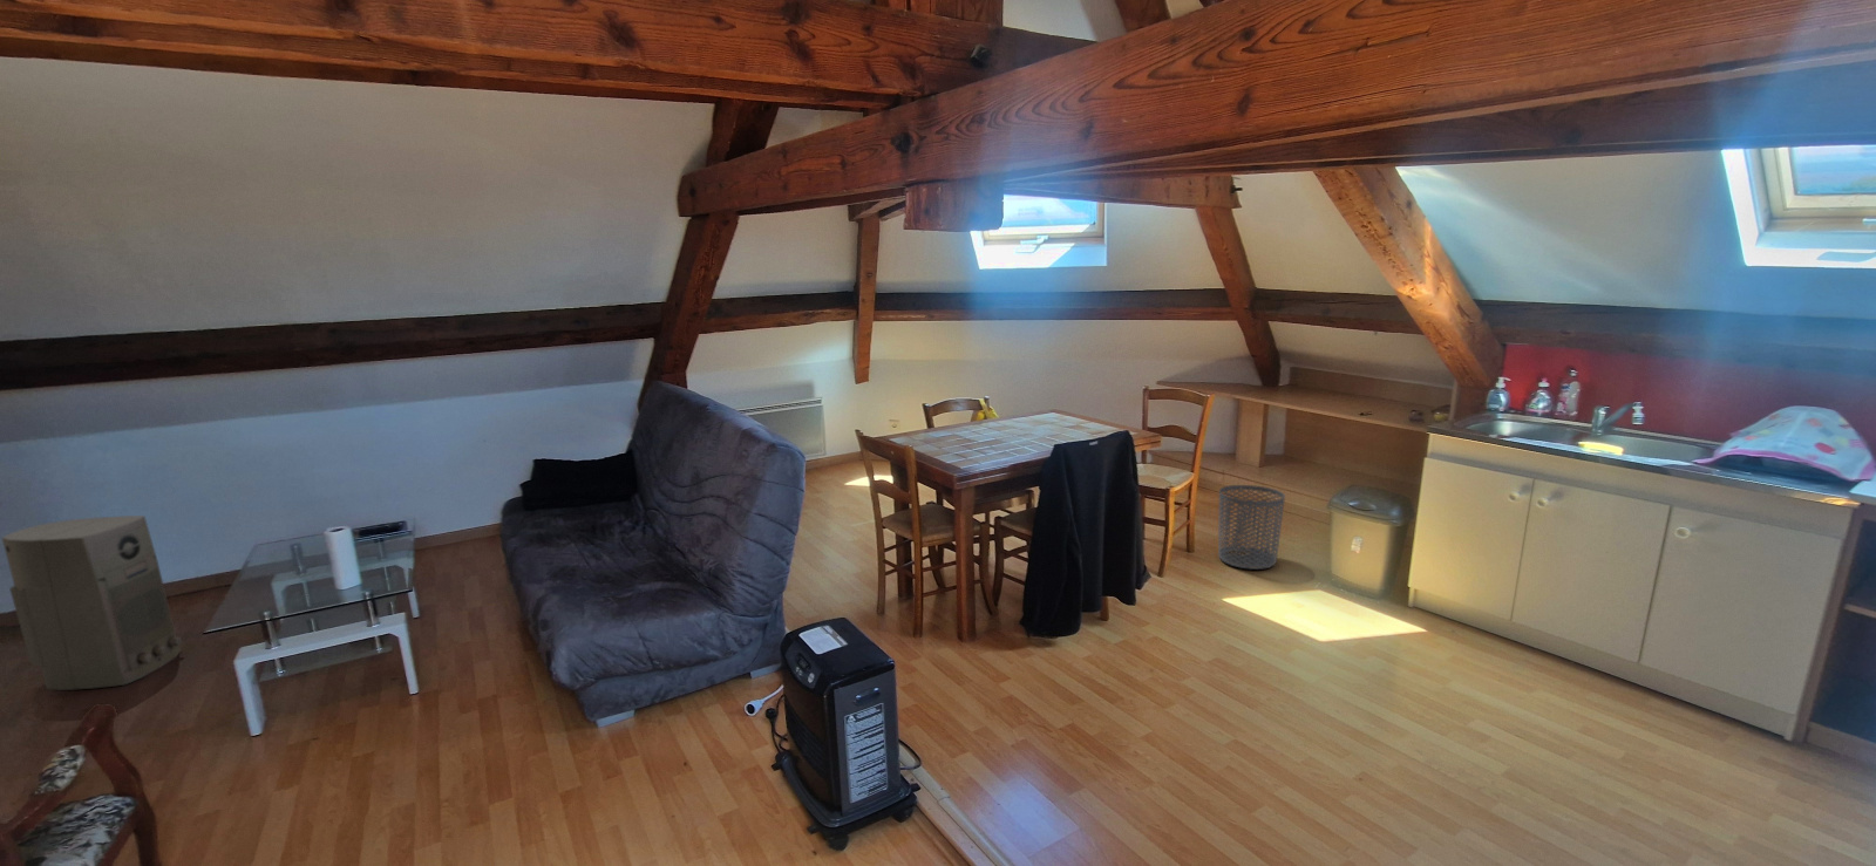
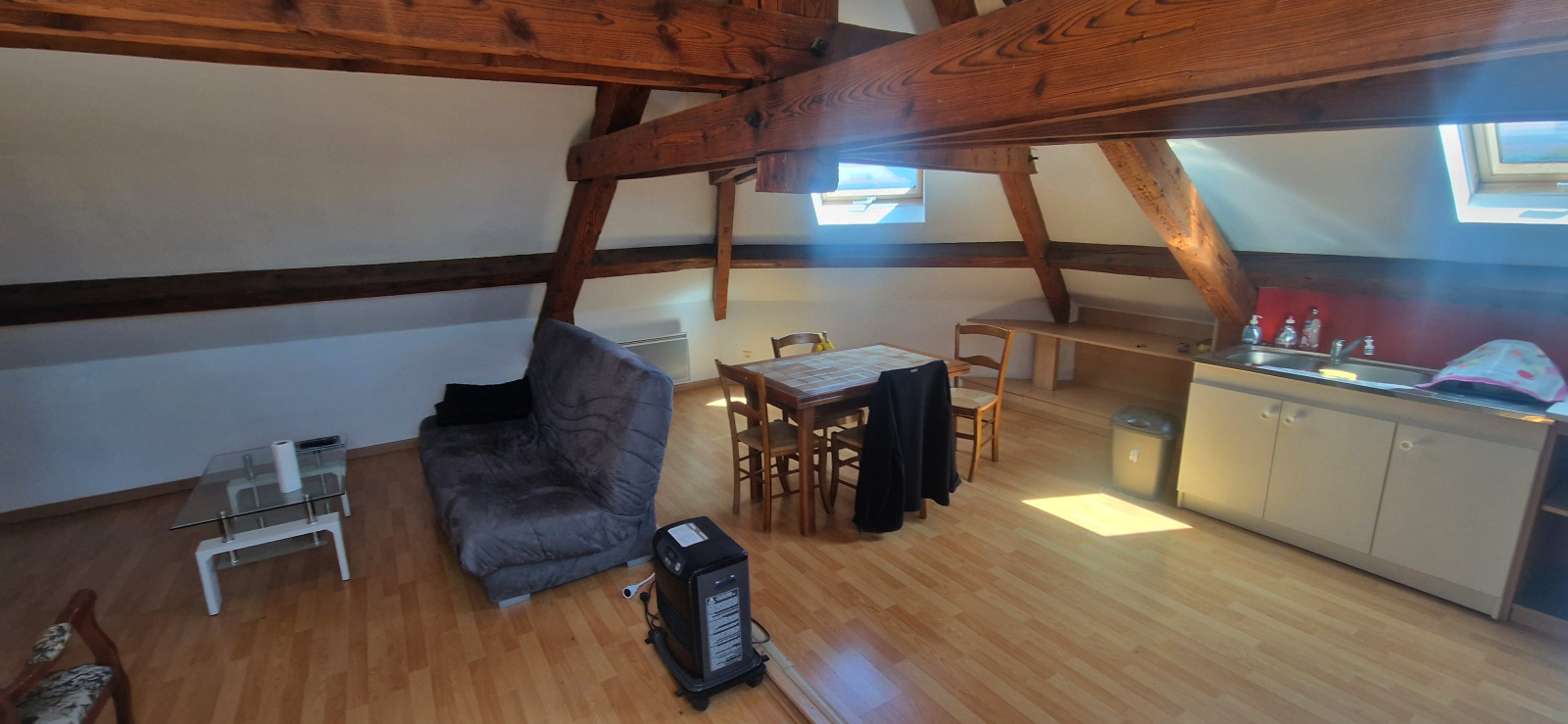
- air purifier [1,514,183,691]
- waste bin [1217,484,1286,571]
